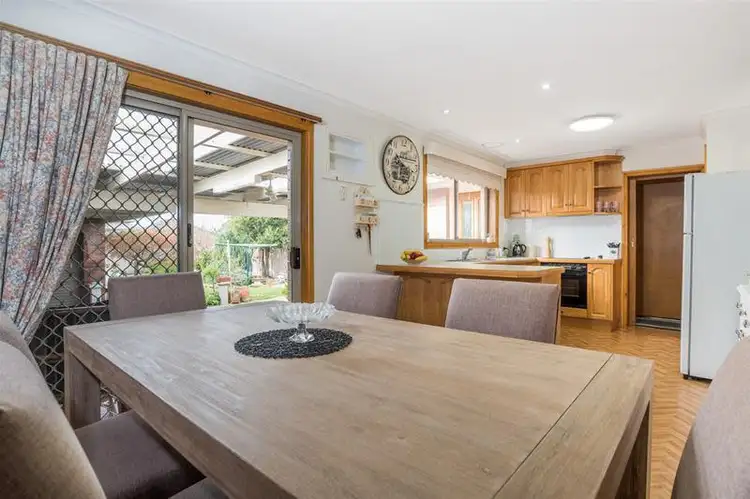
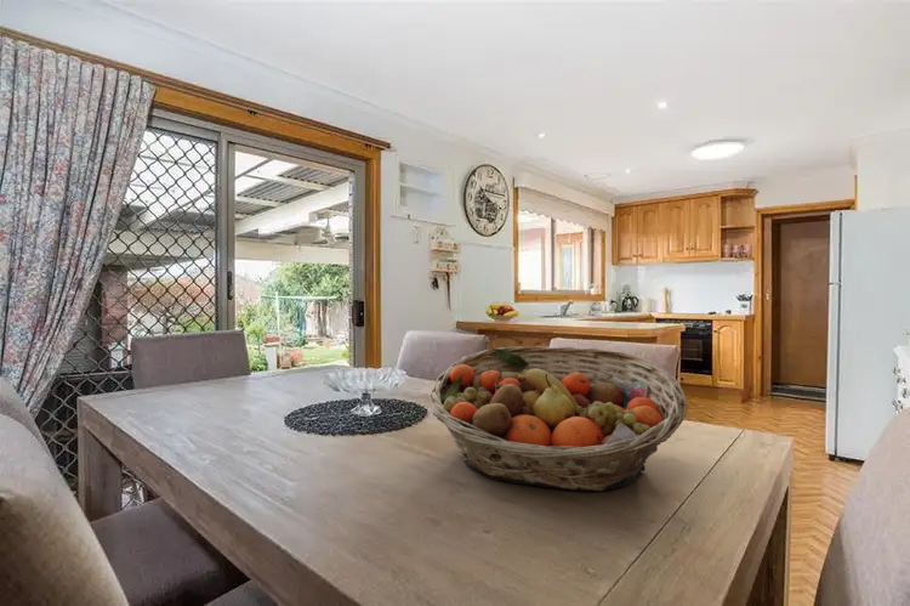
+ fruit basket [427,345,688,492]
